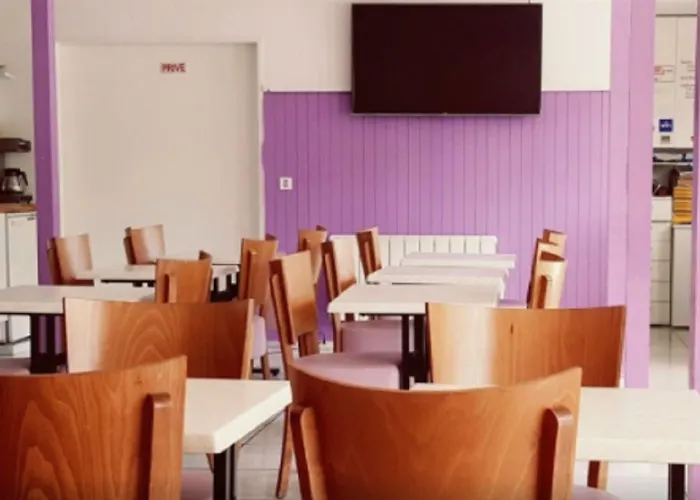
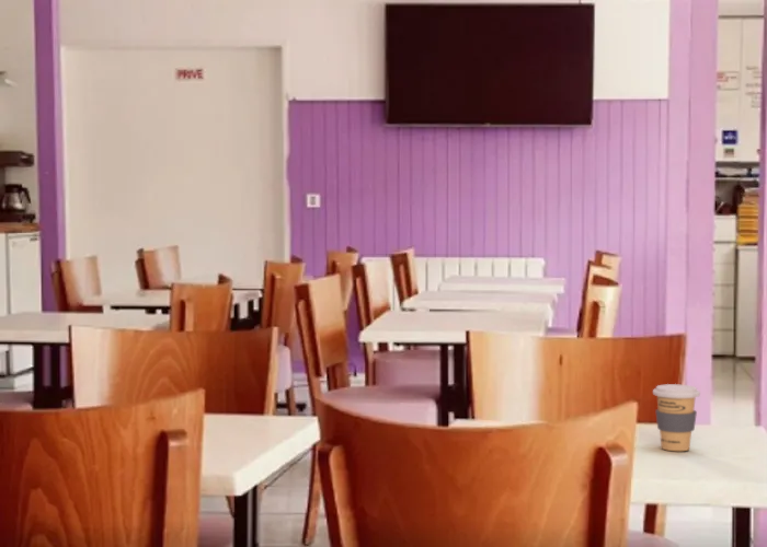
+ coffee cup [652,383,701,452]
